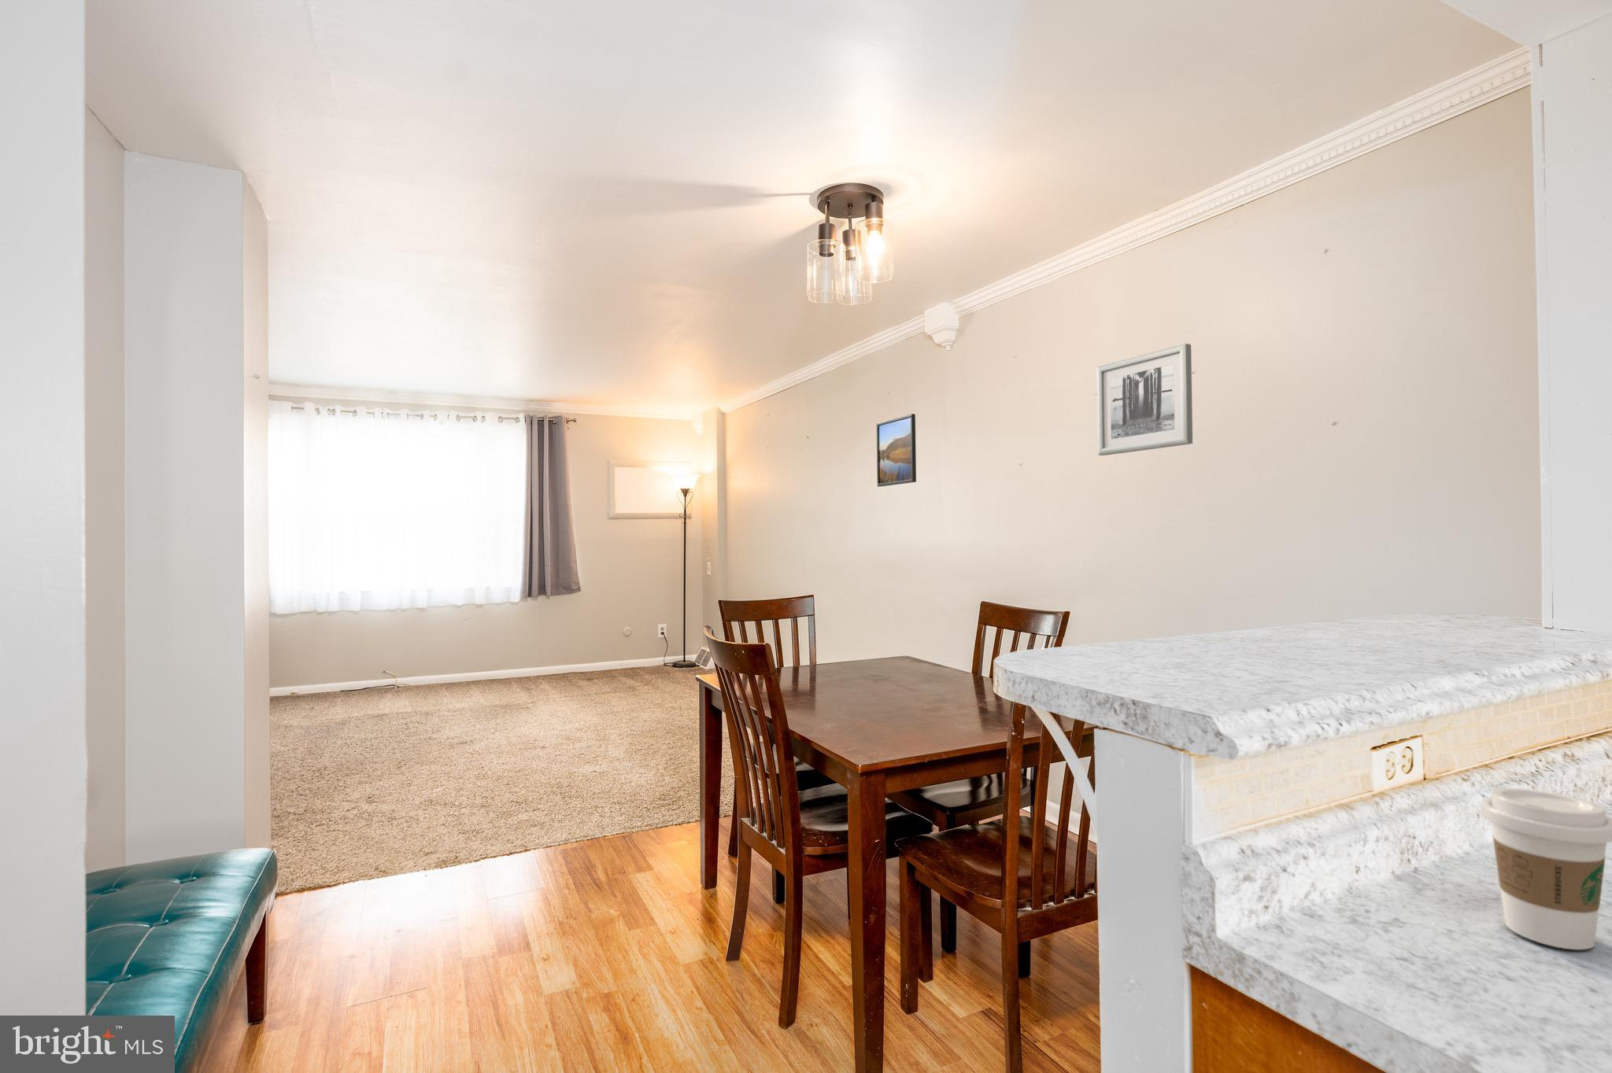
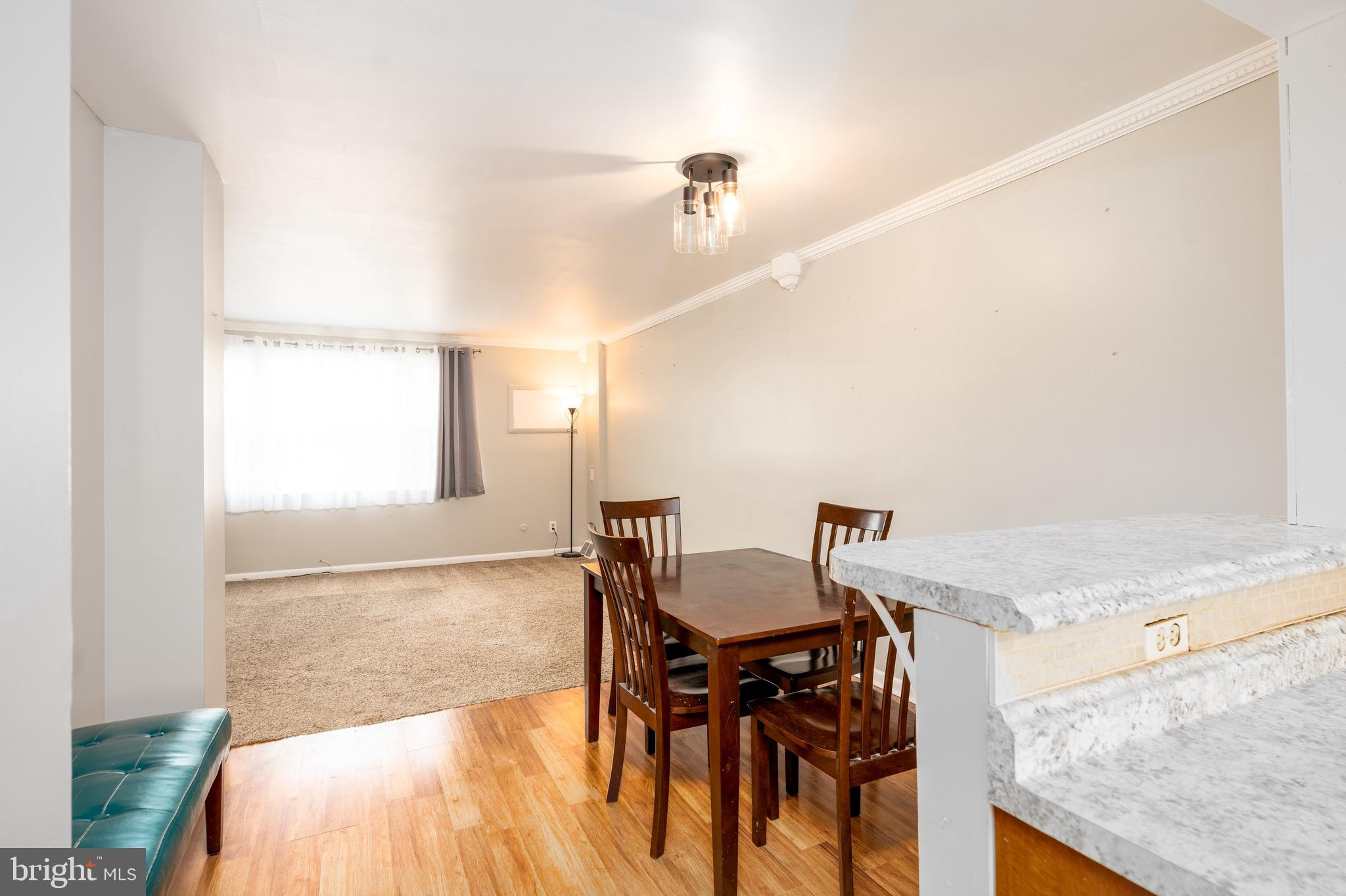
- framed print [875,413,917,487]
- wall art [1097,342,1193,456]
- coffee cup [1480,788,1612,951]
